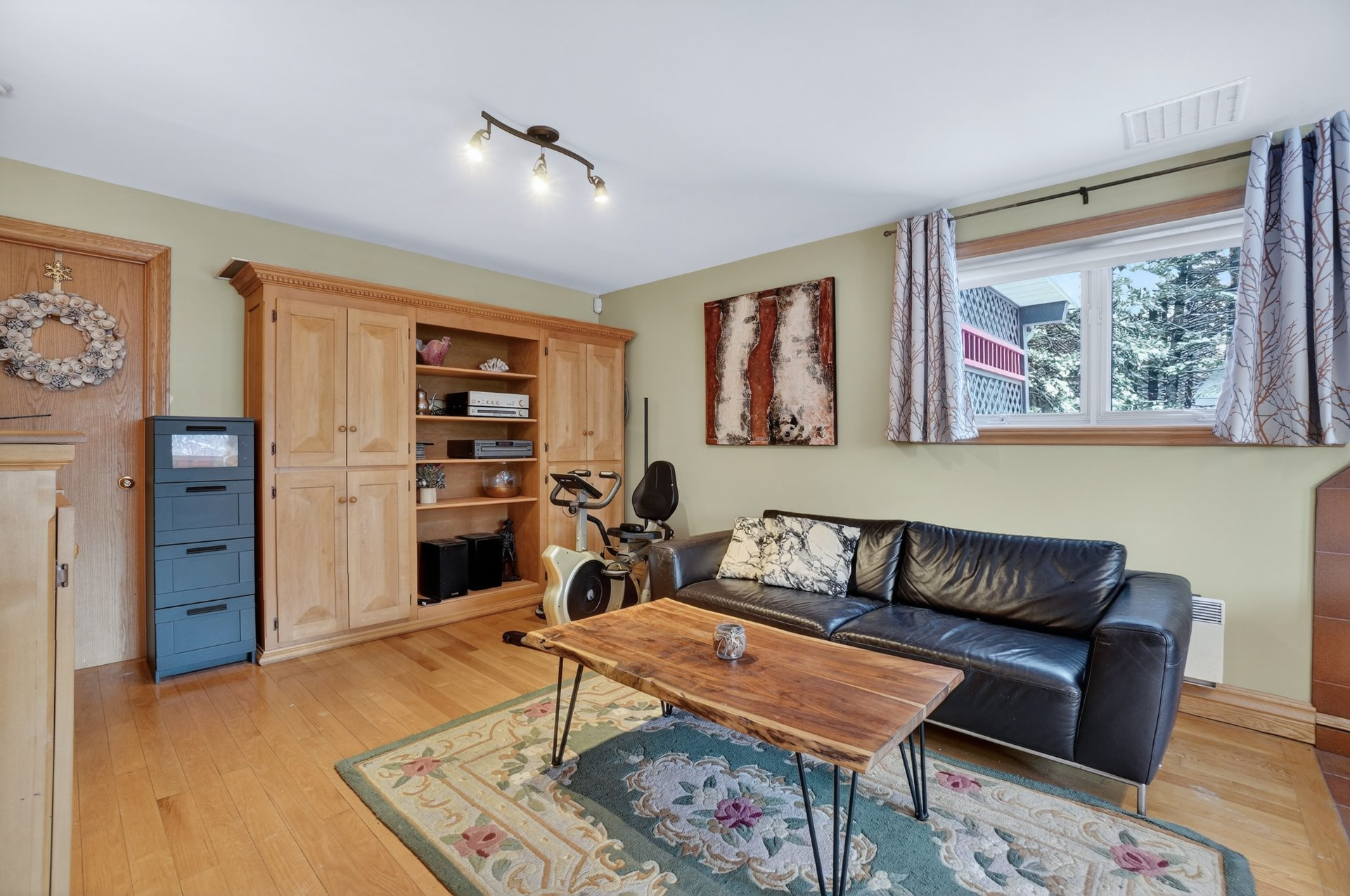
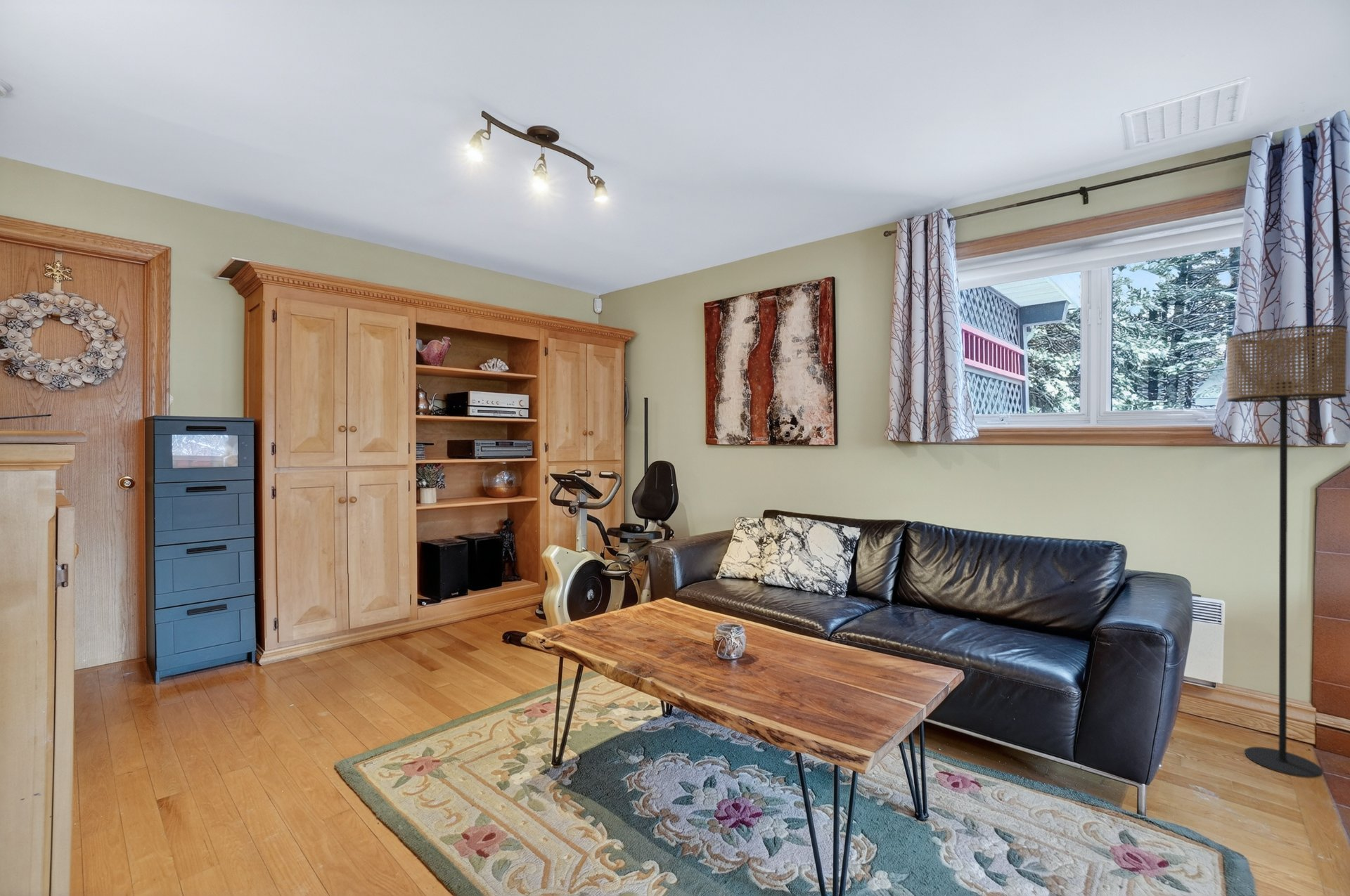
+ floor lamp [1226,324,1347,779]
